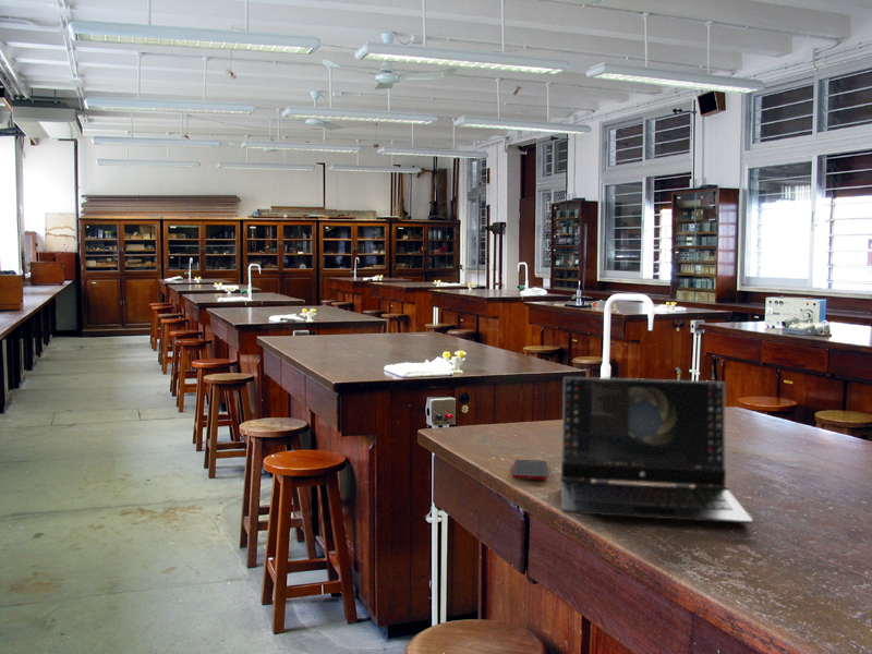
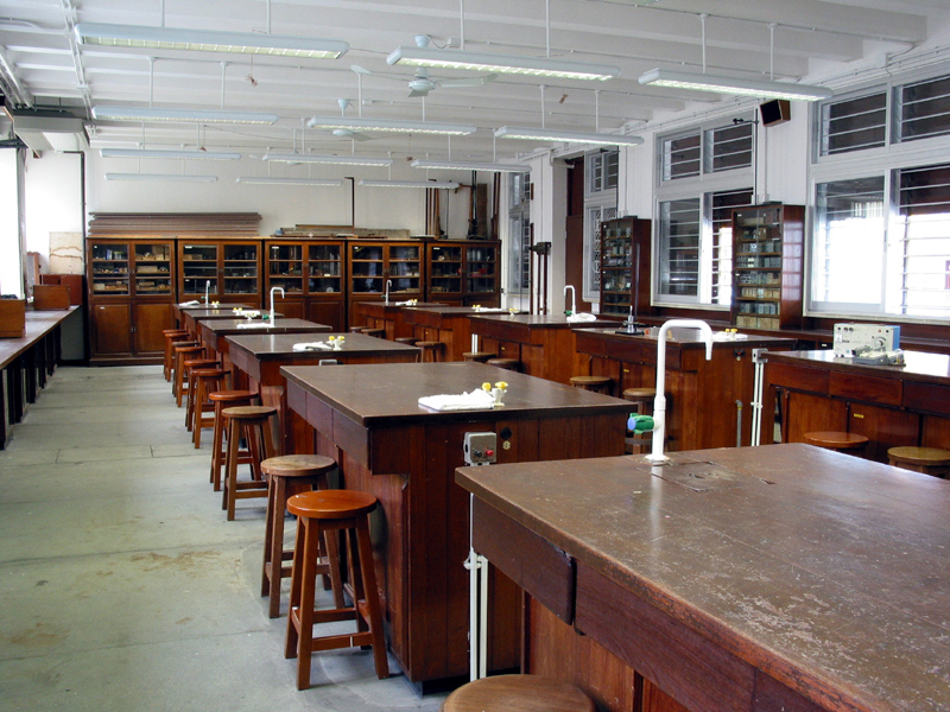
- cell phone [512,459,548,481]
- laptop [559,376,754,524]
